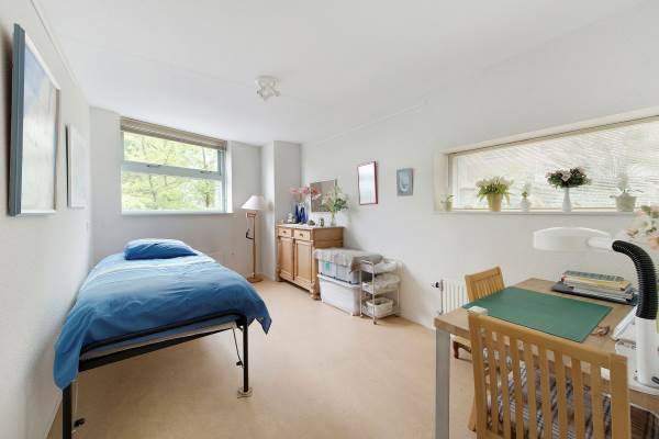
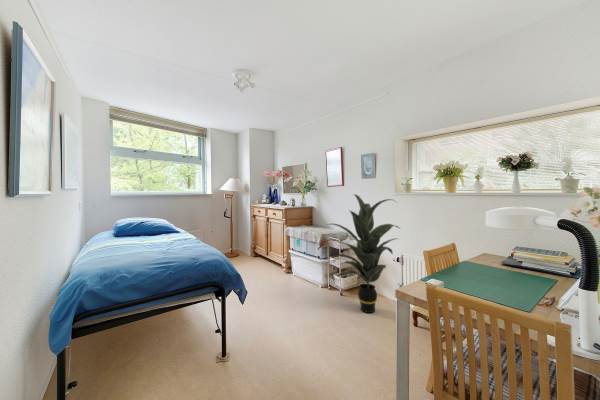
+ indoor plant [326,193,400,314]
